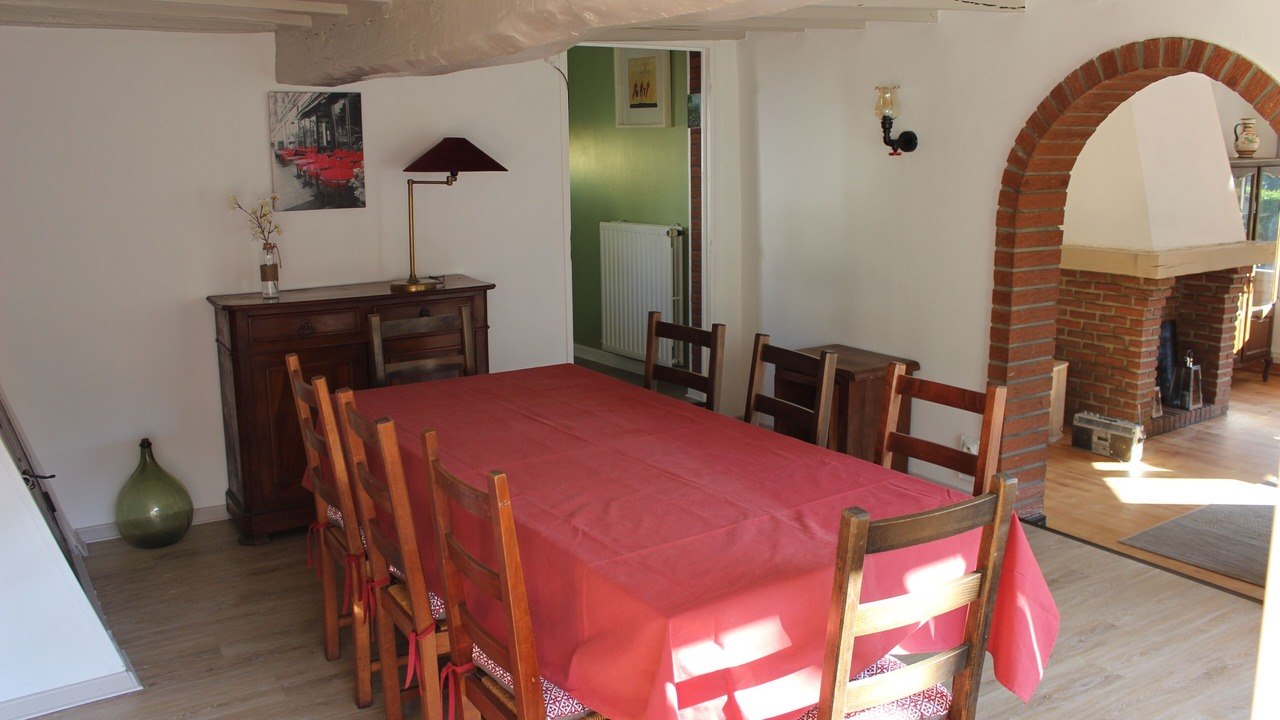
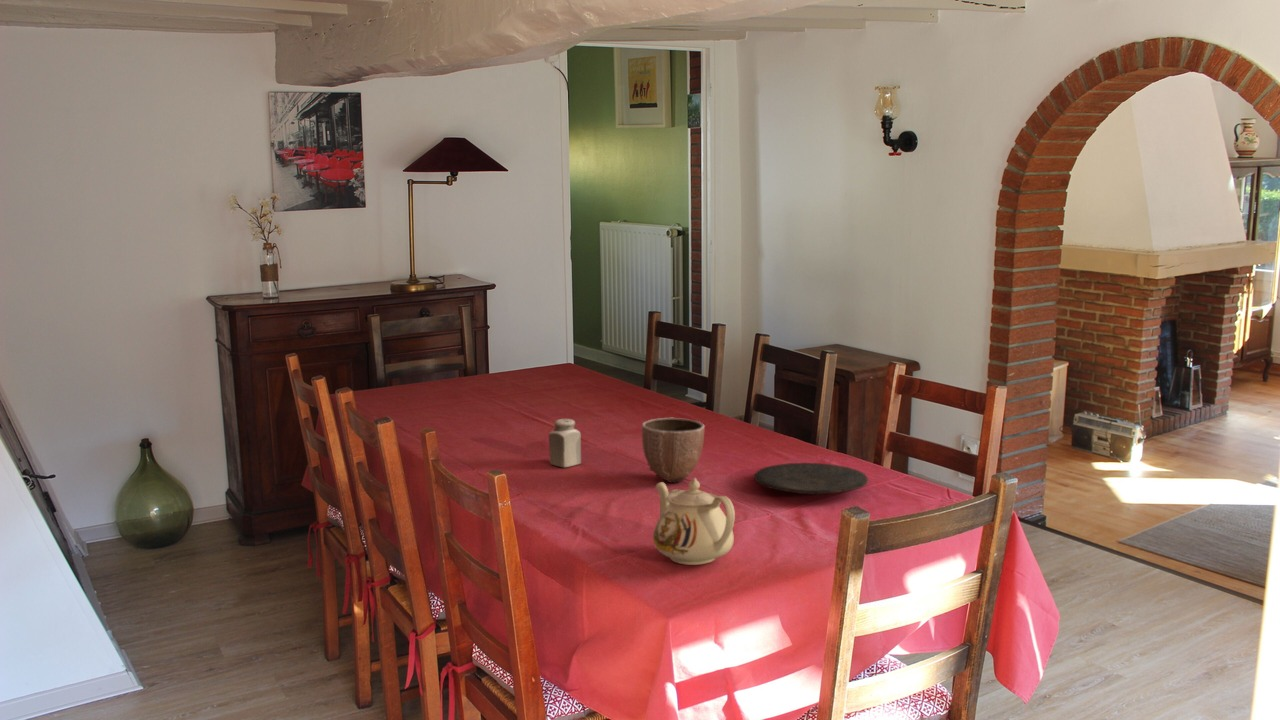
+ teapot [652,477,736,566]
+ salt shaker [548,418,582,468]
+ decorative bowl [641,417,705,484]
+ plate [753,462,869,495]
